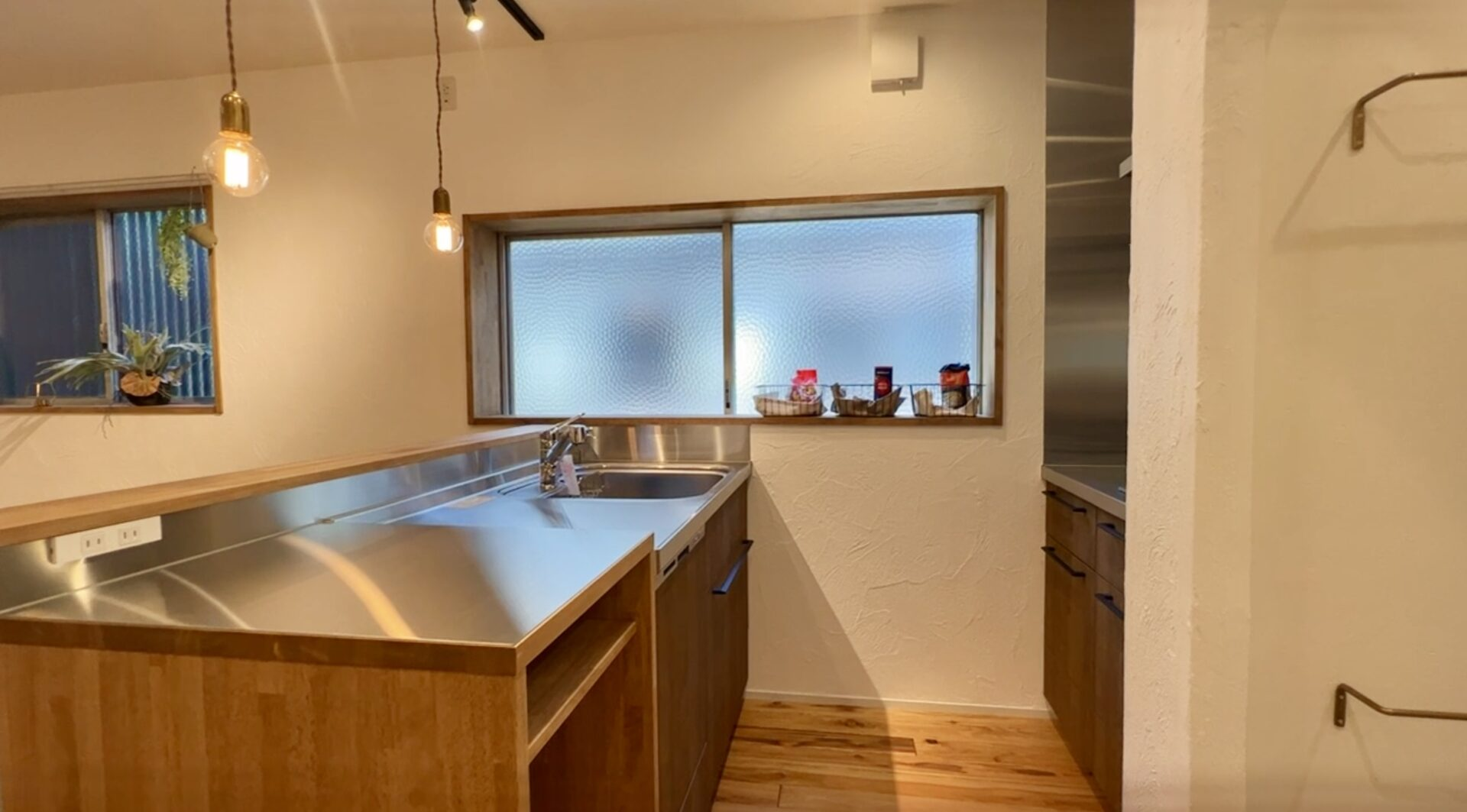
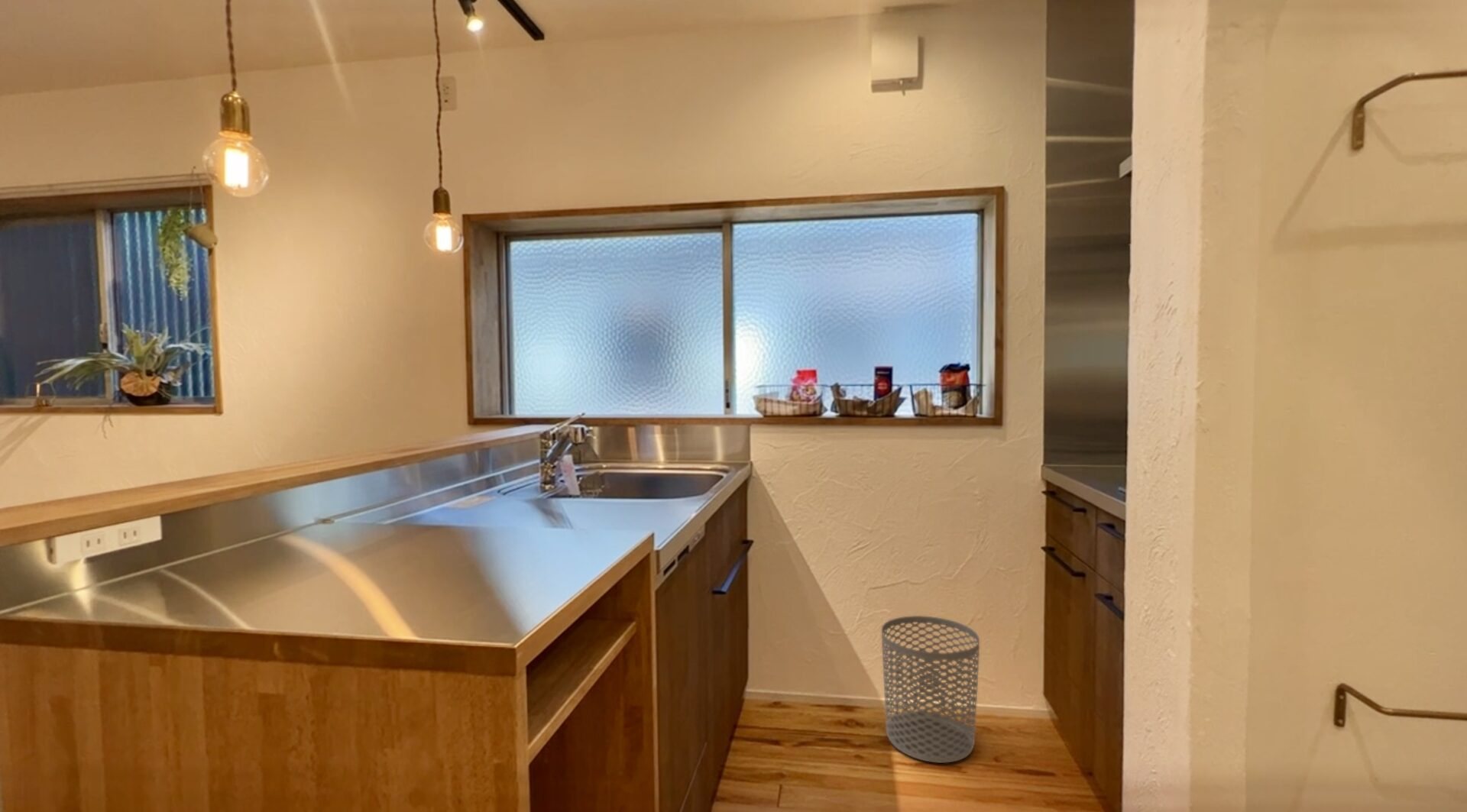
+ waste bin [881,615,980,764]
